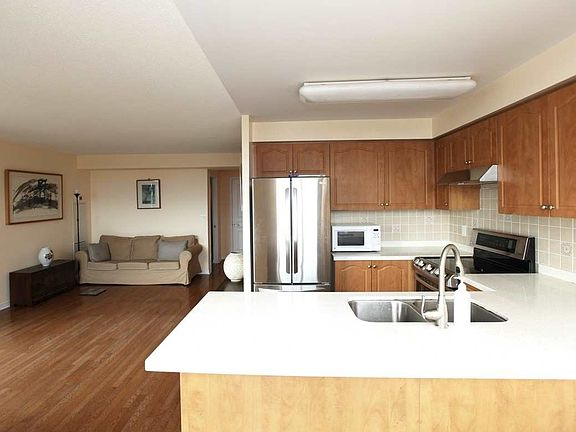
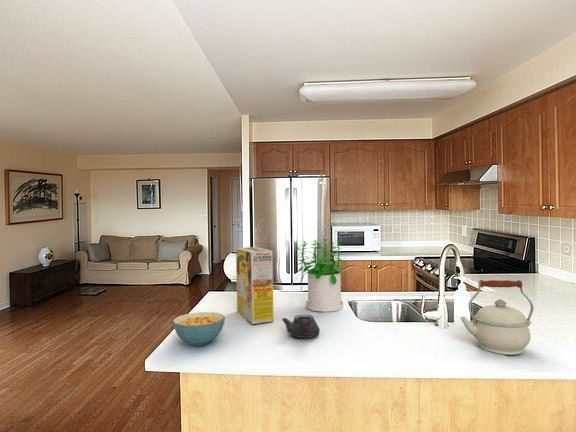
+ kettle [459,279,534,356]
+ potted plant [294,238,348,313]
+ cereal box [235,246,275,325]
+ cereal bowl [172,311,226,347]
+ teapot [281,313,321,339]
